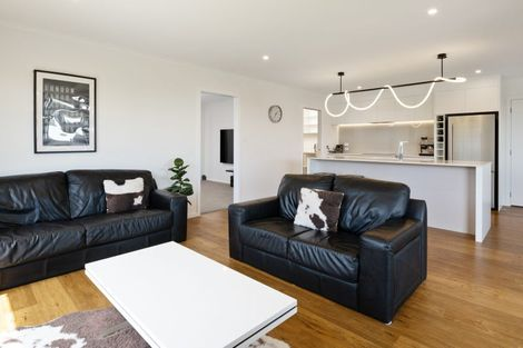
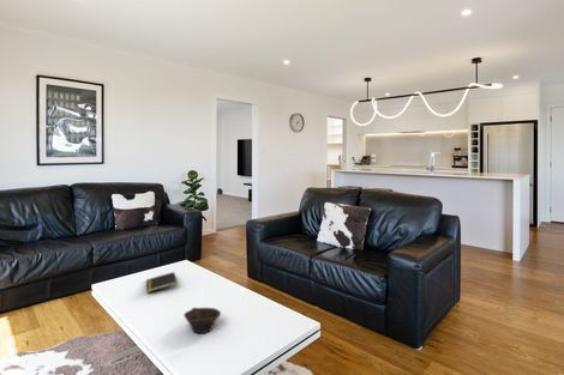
+ notepad [145,271,179,294]
+ bowl [182,307,222,334]
